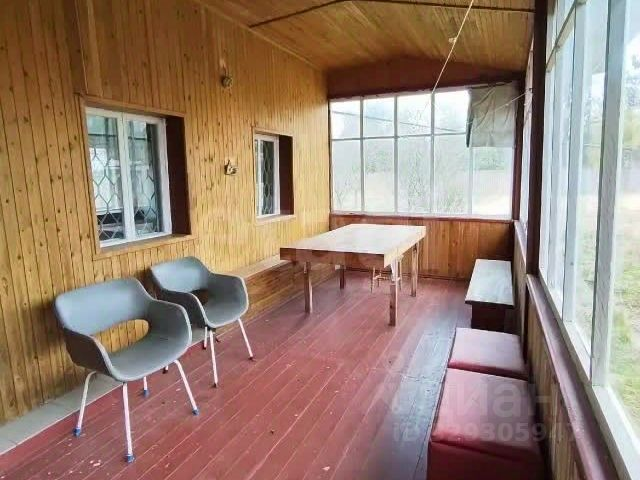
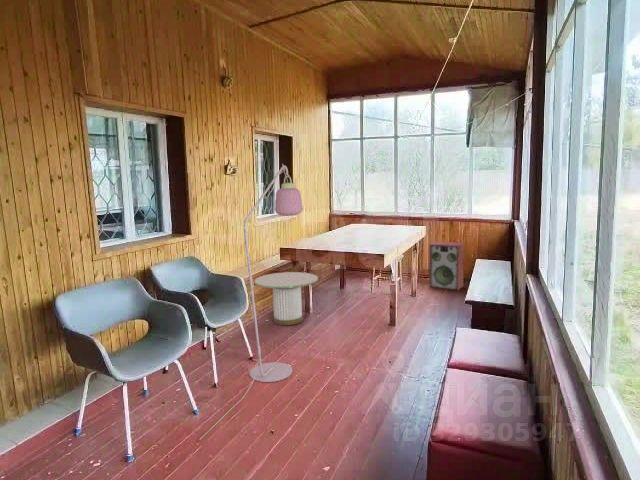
+ side table [254,271,319,326]
+ speaker [428,241,465,291]
+ floor lamp [198,163,304,441]
